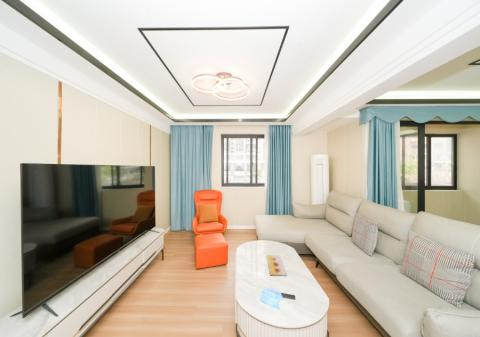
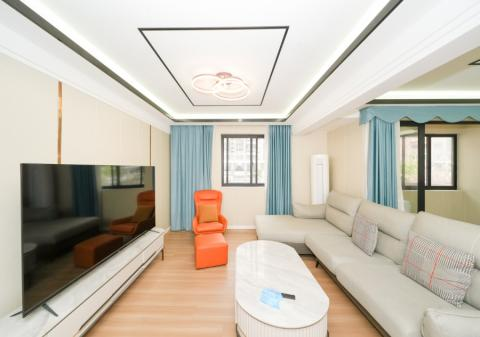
- painting [265,254,288,277]
